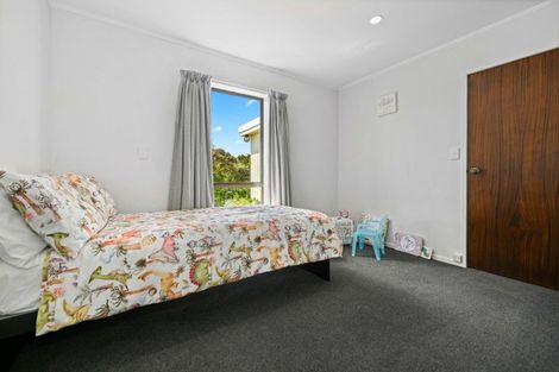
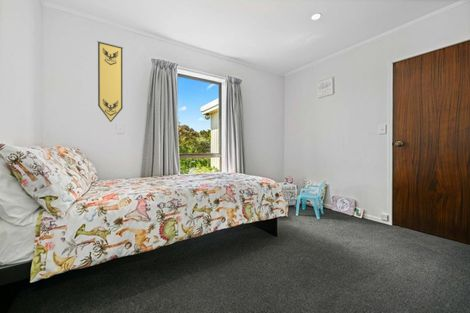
+ pennant [96,40,124,123]
